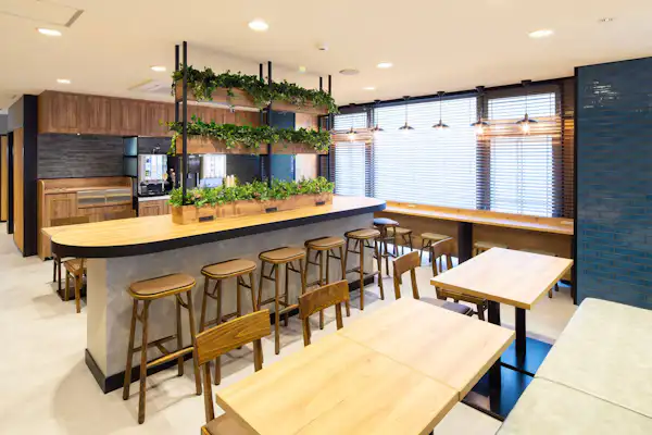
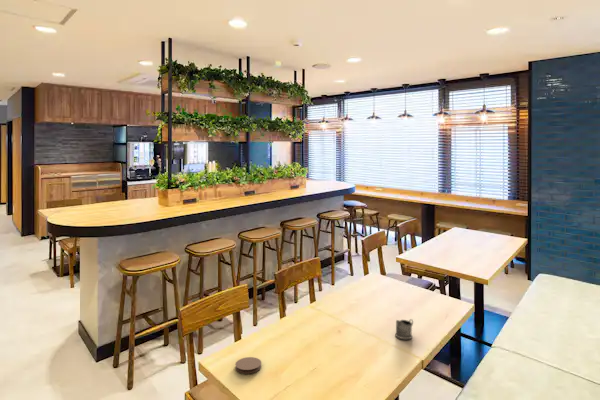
+ tea glass holder [394,318,414,340]
+ coaster [234,356,262,374]
